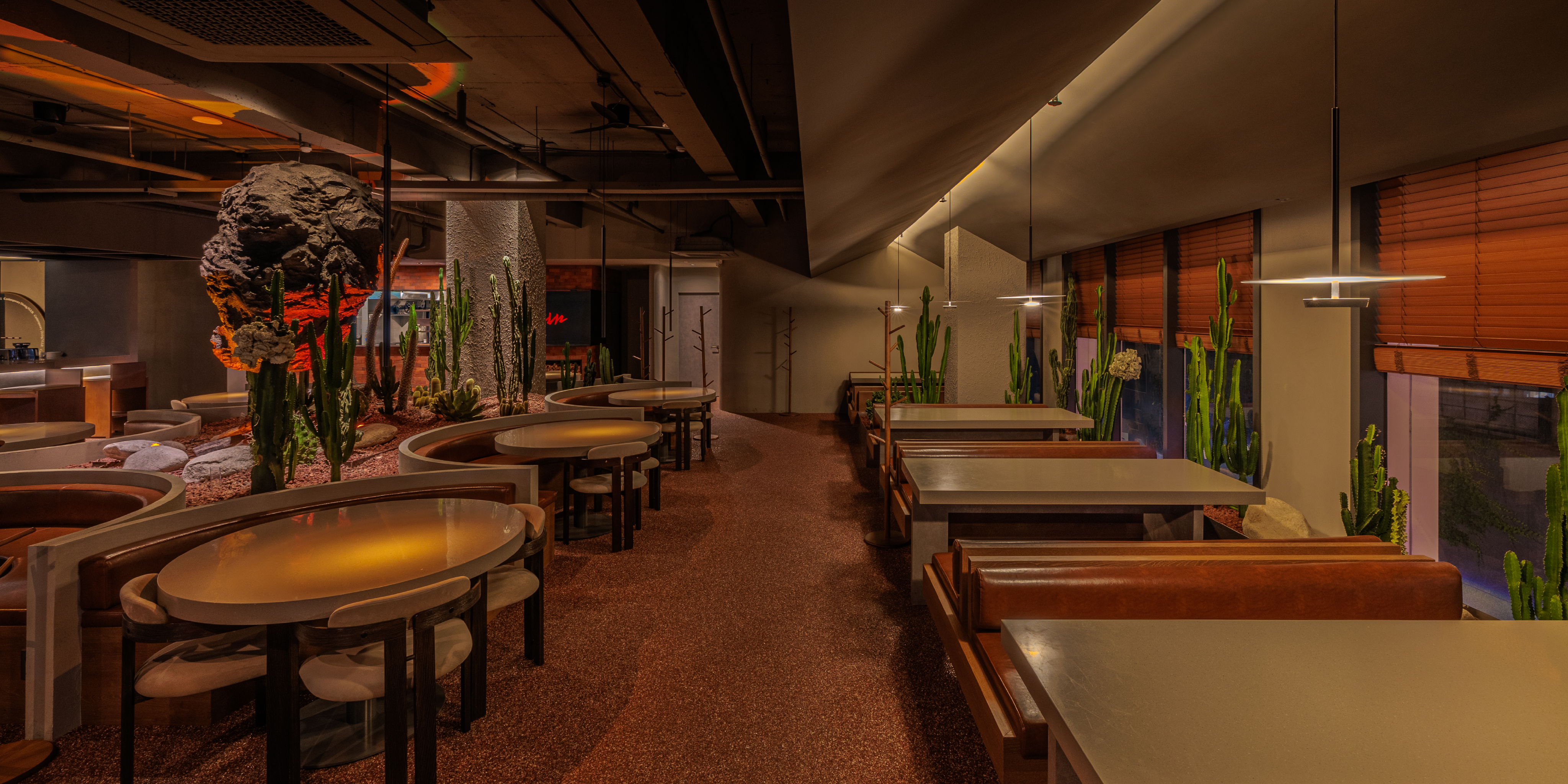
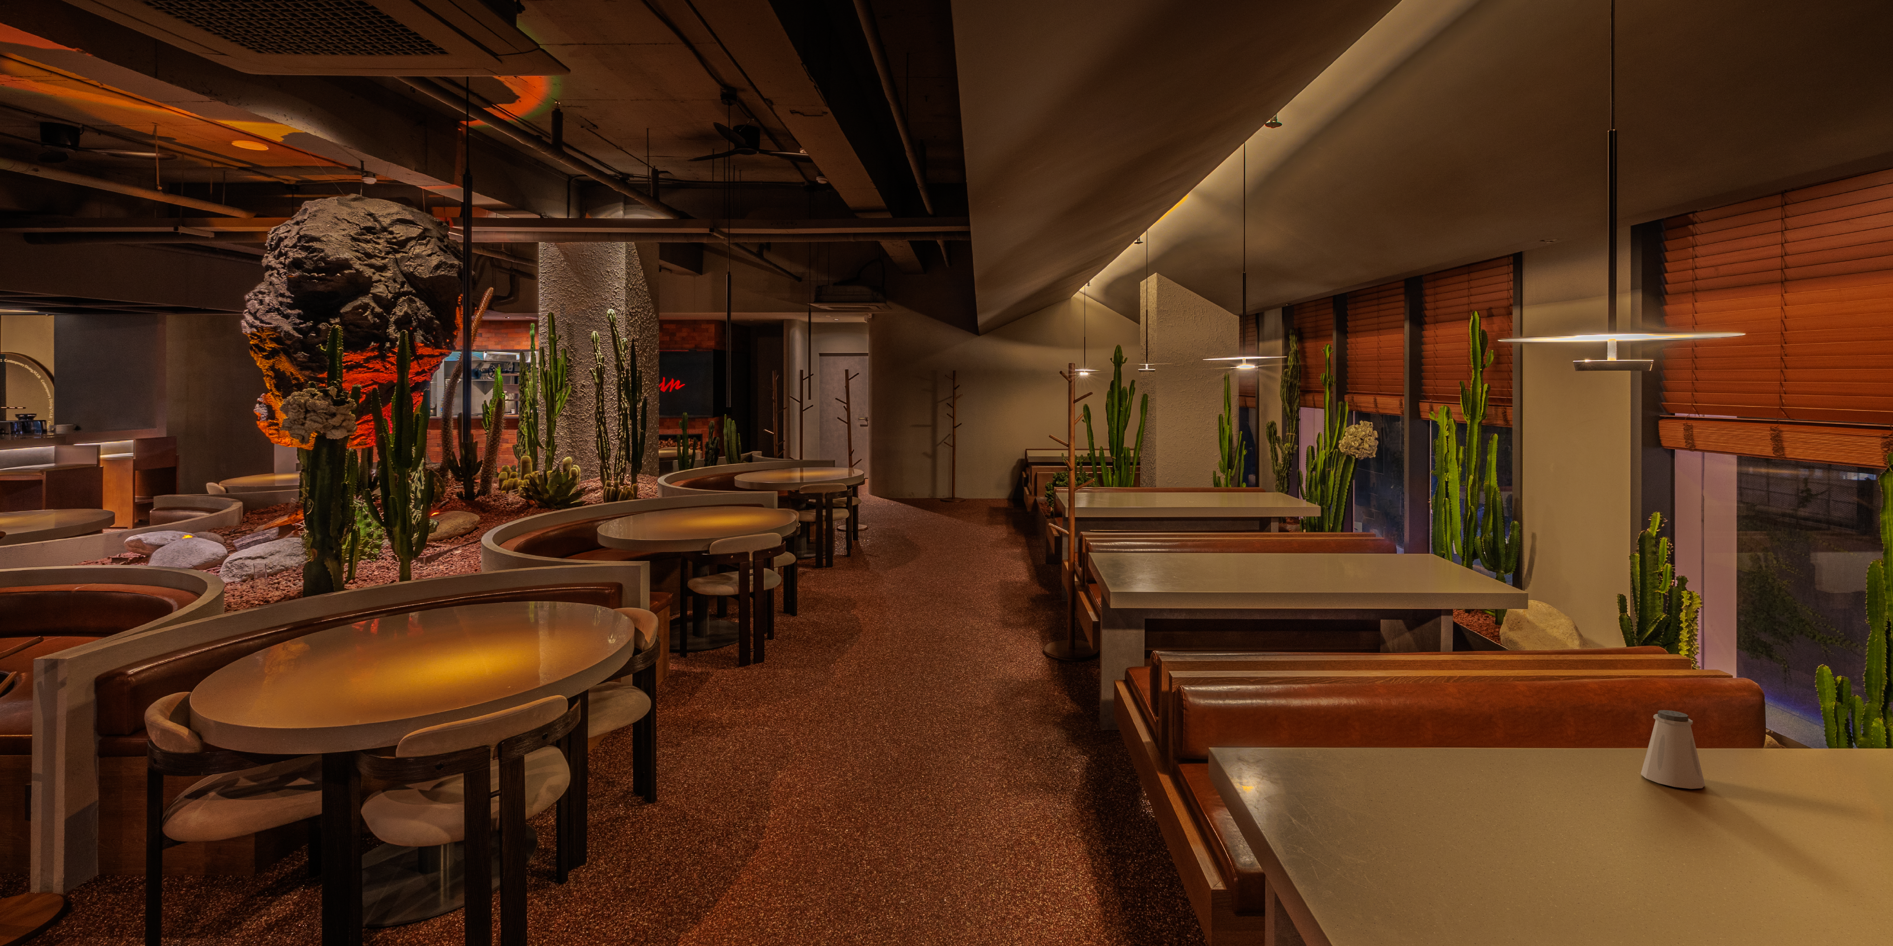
+ saltshaker [1641,710,1706,789]
